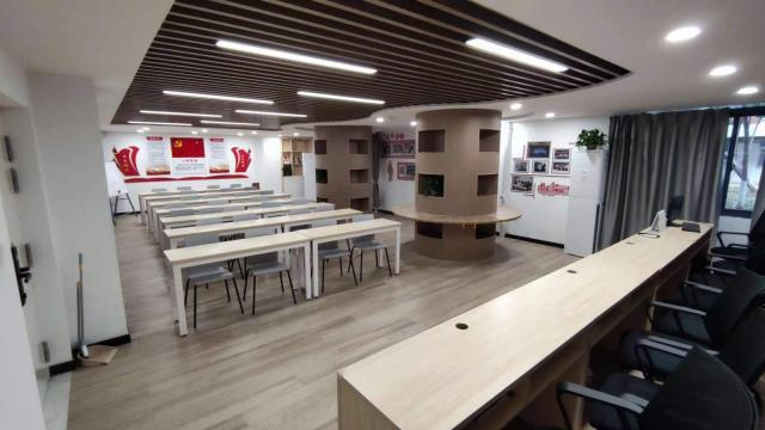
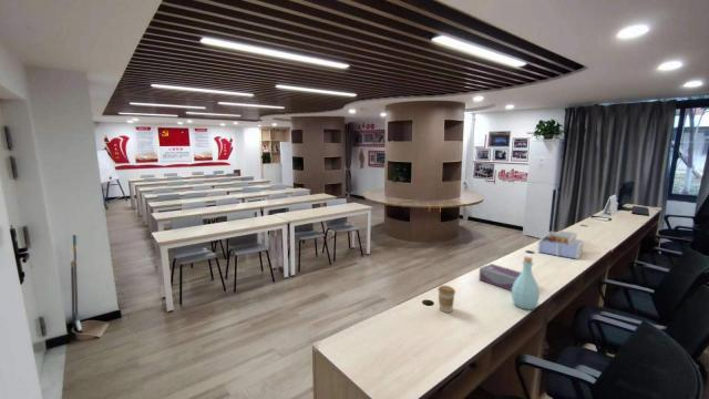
+ tissue box [477,263,522,291]
+ bottle [511,256,541,310]
+ coffee cup [436,285,456,314]
+ desk organizer [536,229,585,260]
